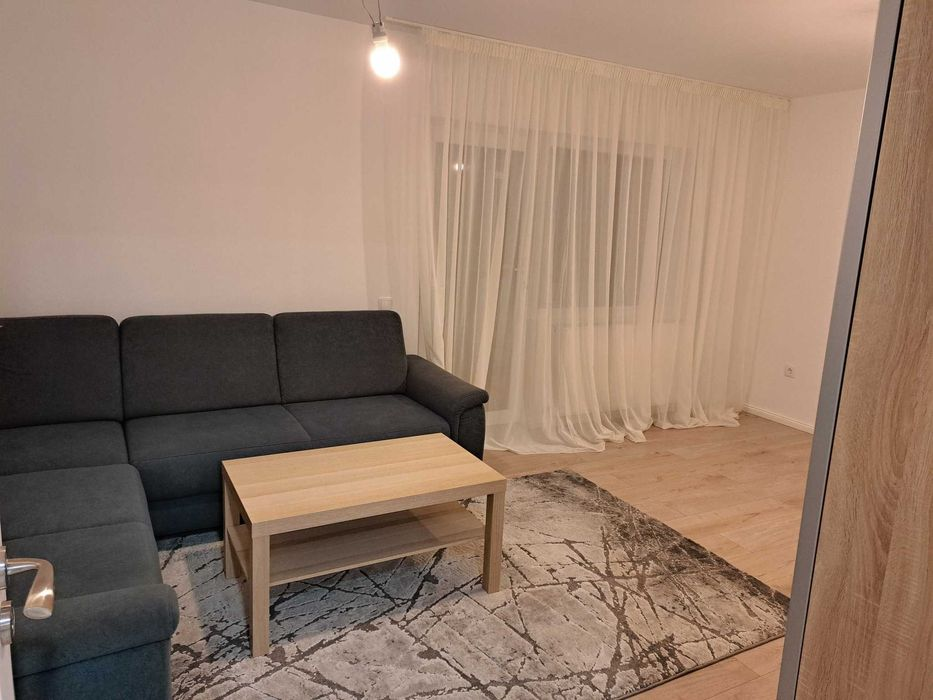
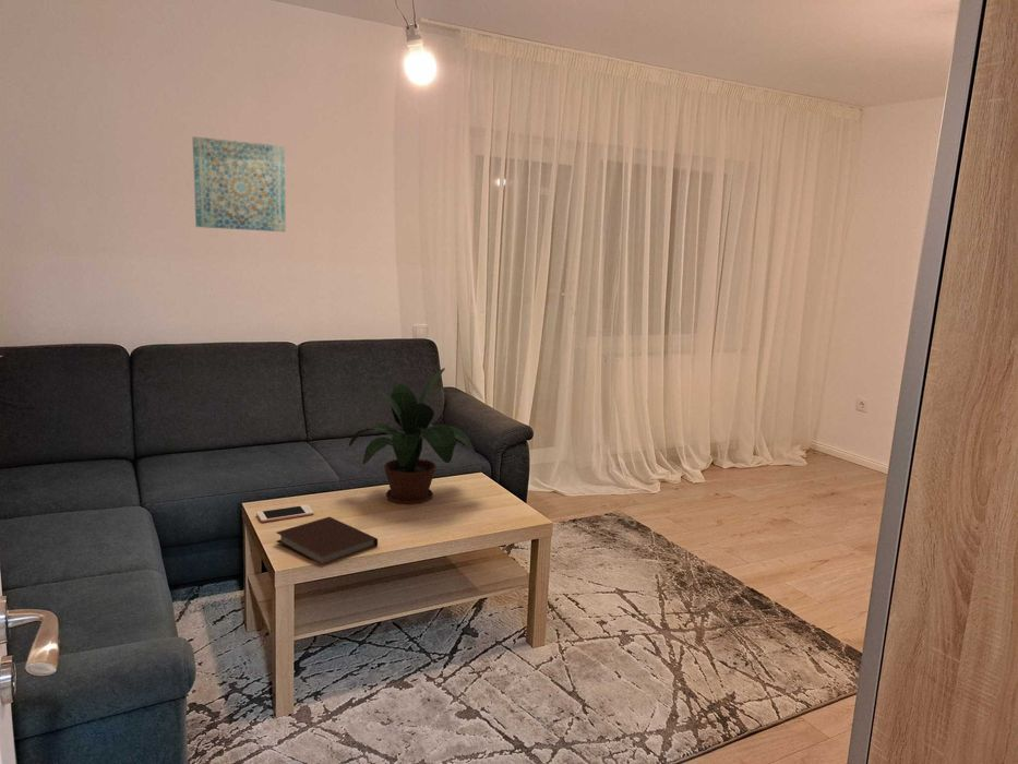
+ wall art [191,135,287,232]
+ cell phone [255,504,314,523]
+ potted plant [348,367,476,505]
+ notebook [276,516,379,564]
